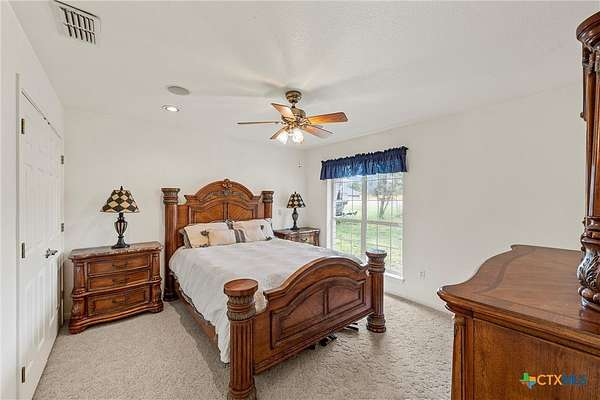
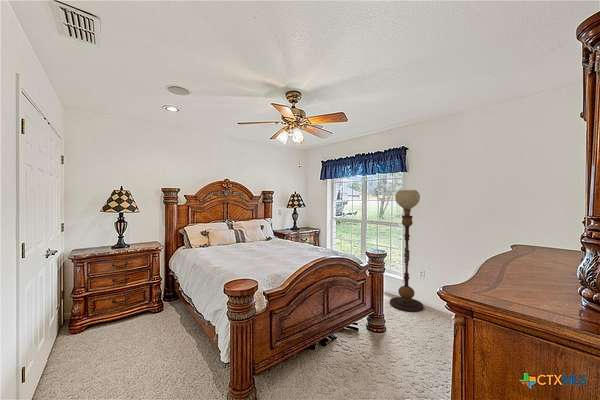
+ floor lamp [389,189,424,313]
